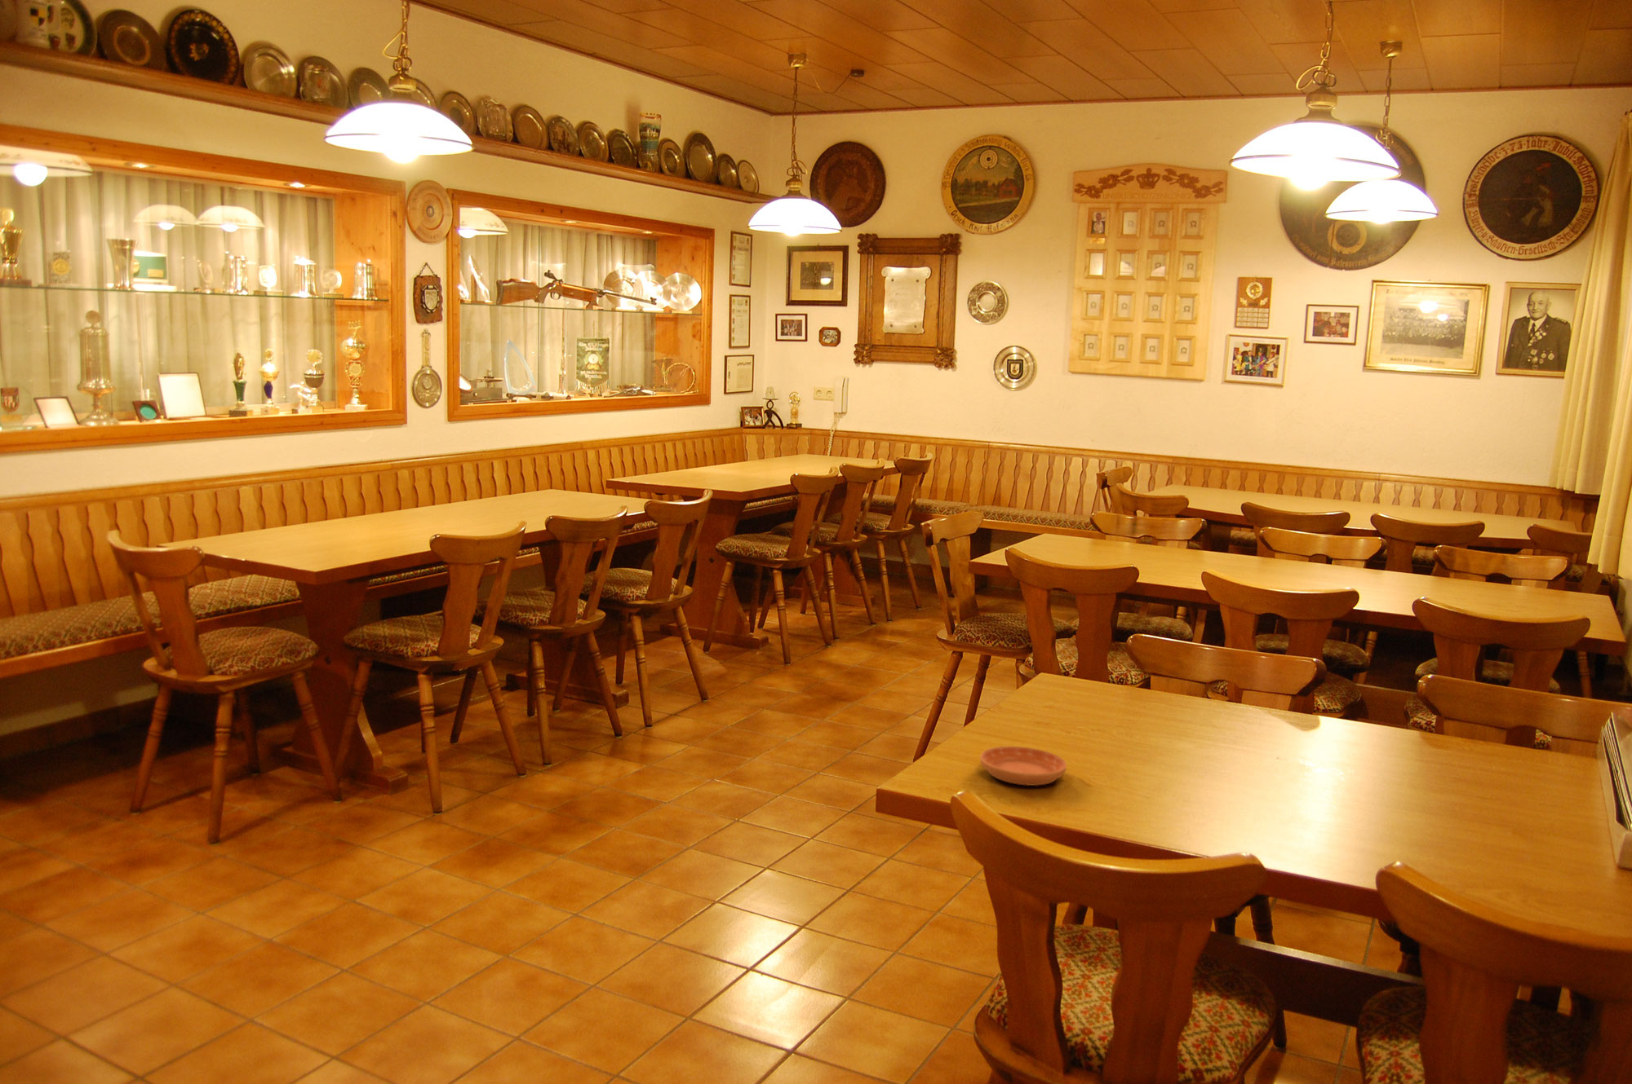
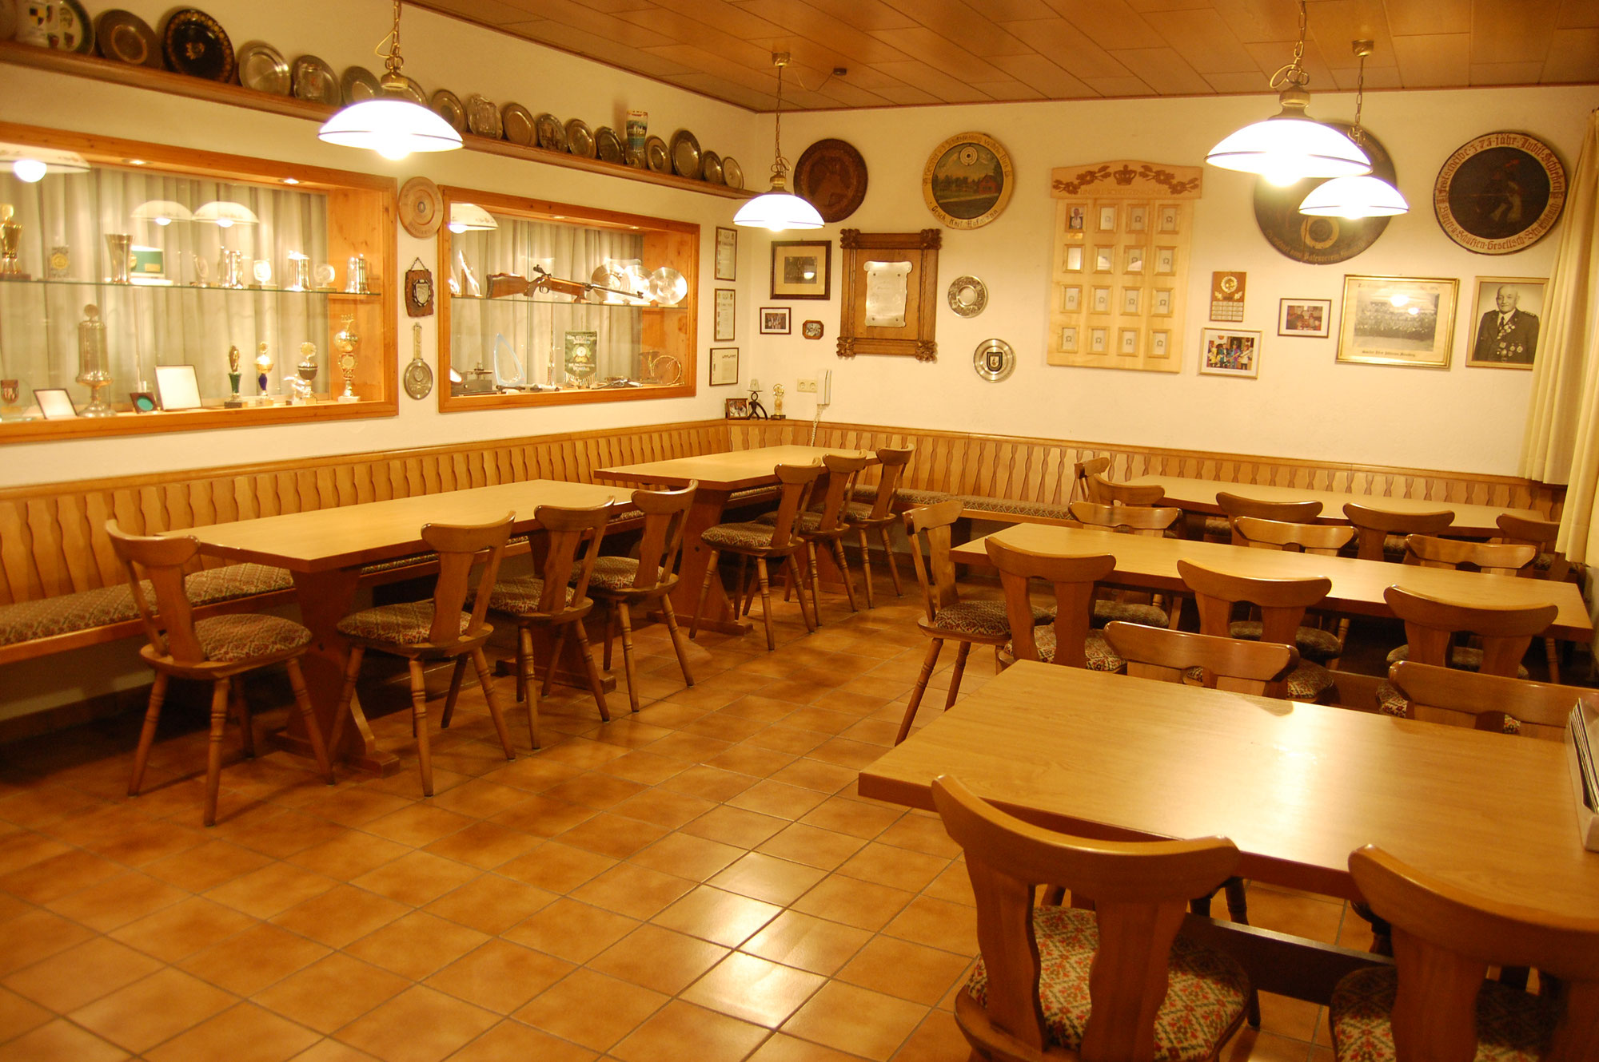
- saucer [979,745,1068,786]
